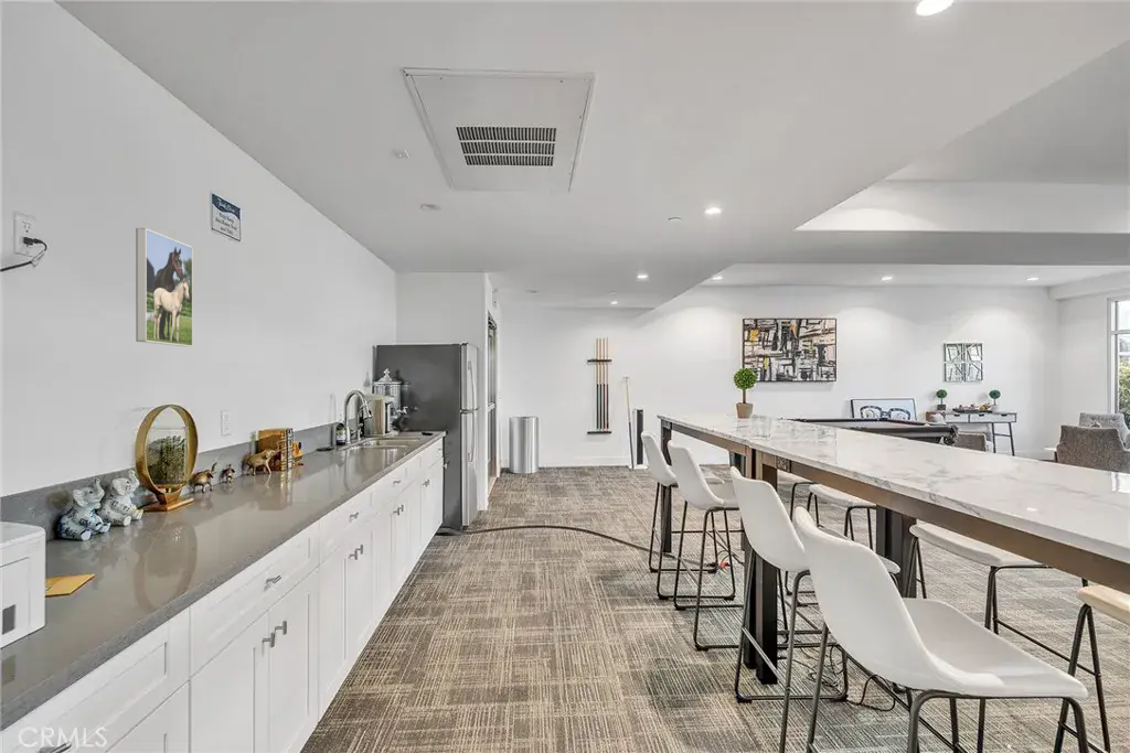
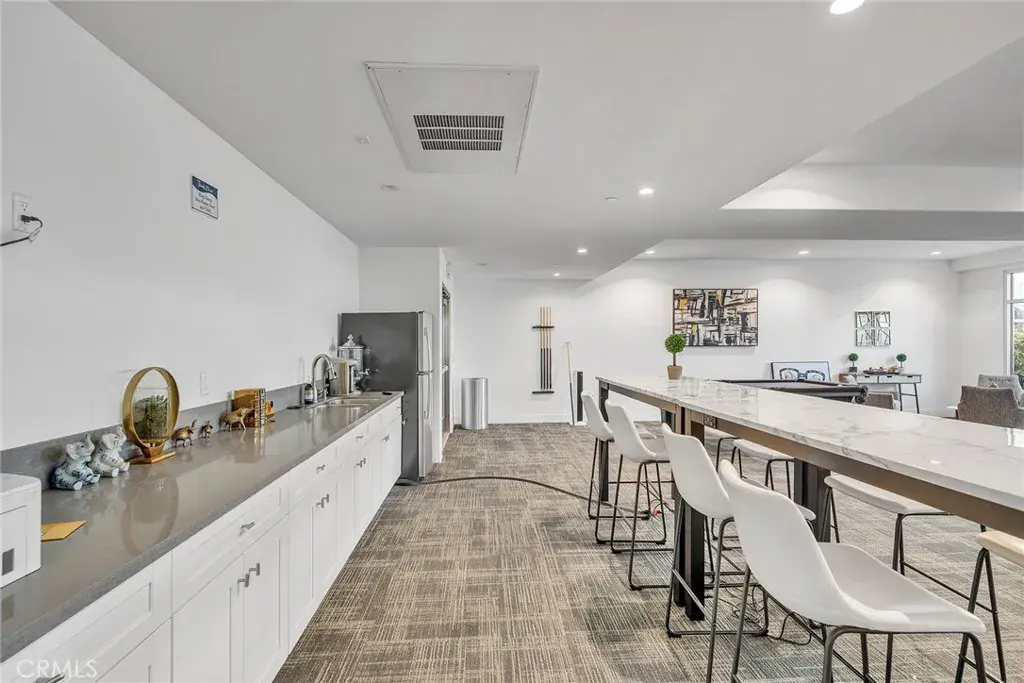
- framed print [135,227,194,347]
